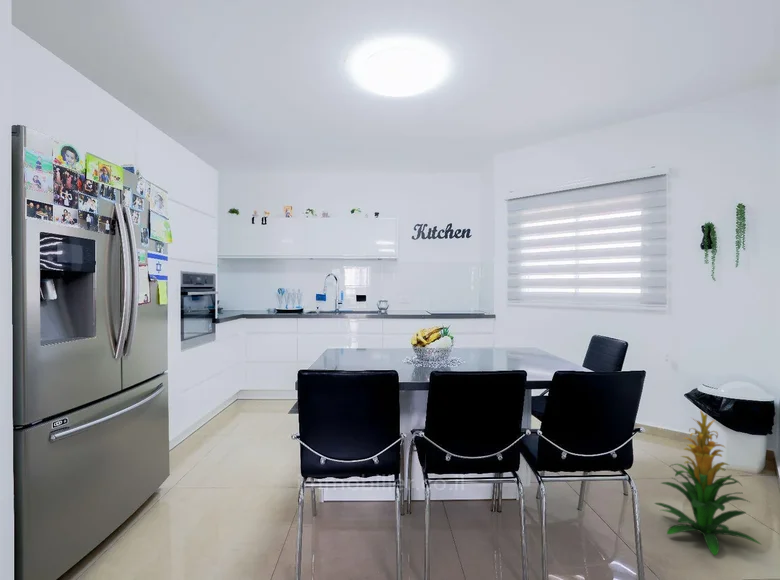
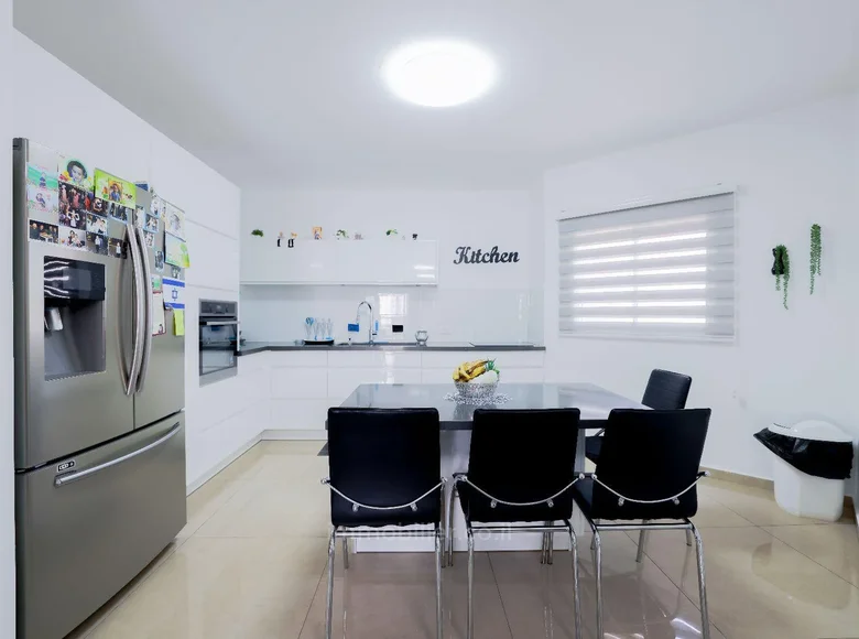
- indoor plant [653,410,763,557]
